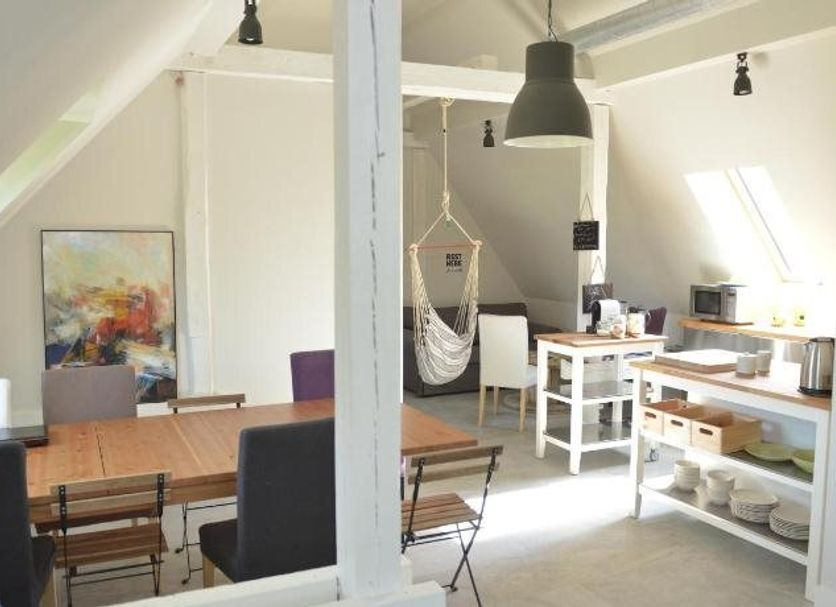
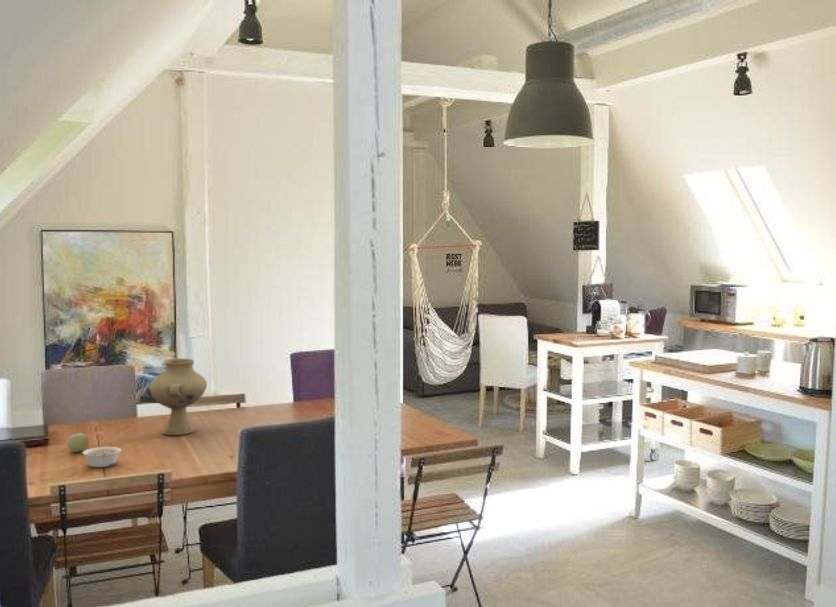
+ legume [81,446,122,468]
+ fruit [67,430,90,453]
+ vase [148,358,208,436]
